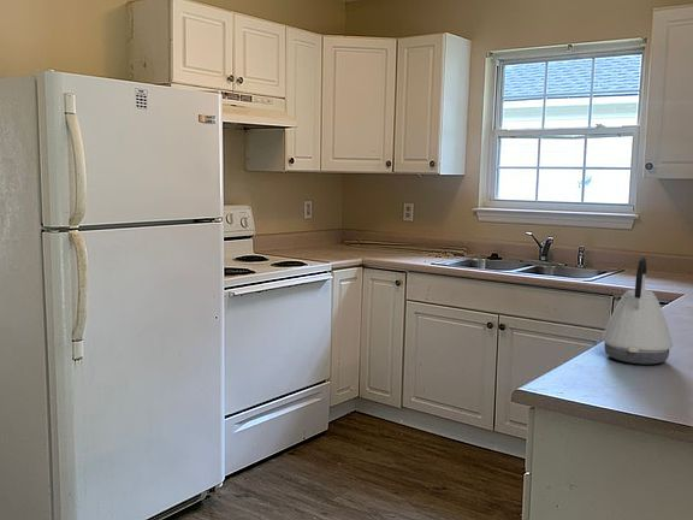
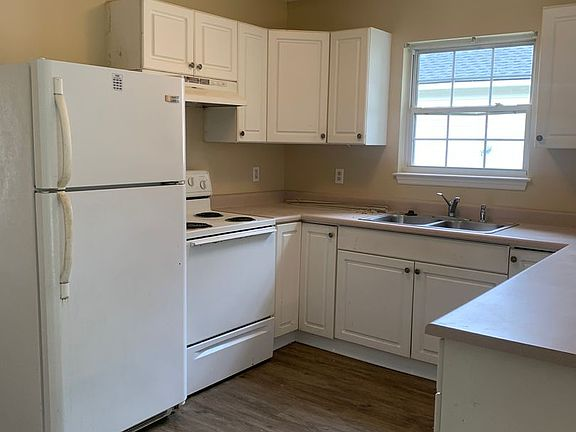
- kettle [602,256,674,366]
